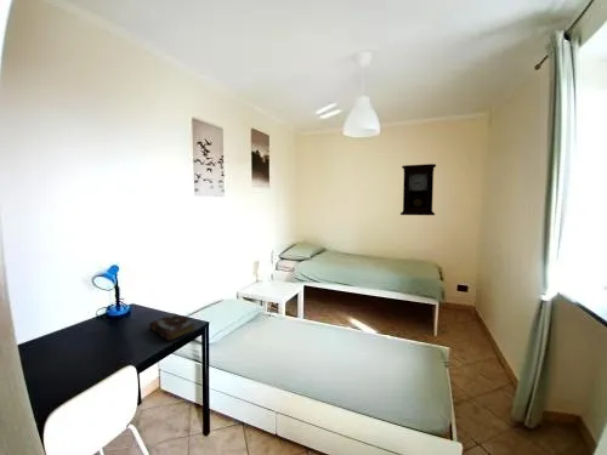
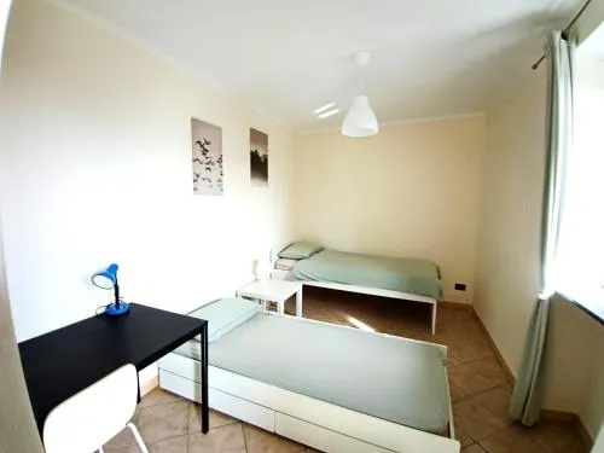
- pendulum clock [399,163,437,216]
- book [148,312,195,342]
